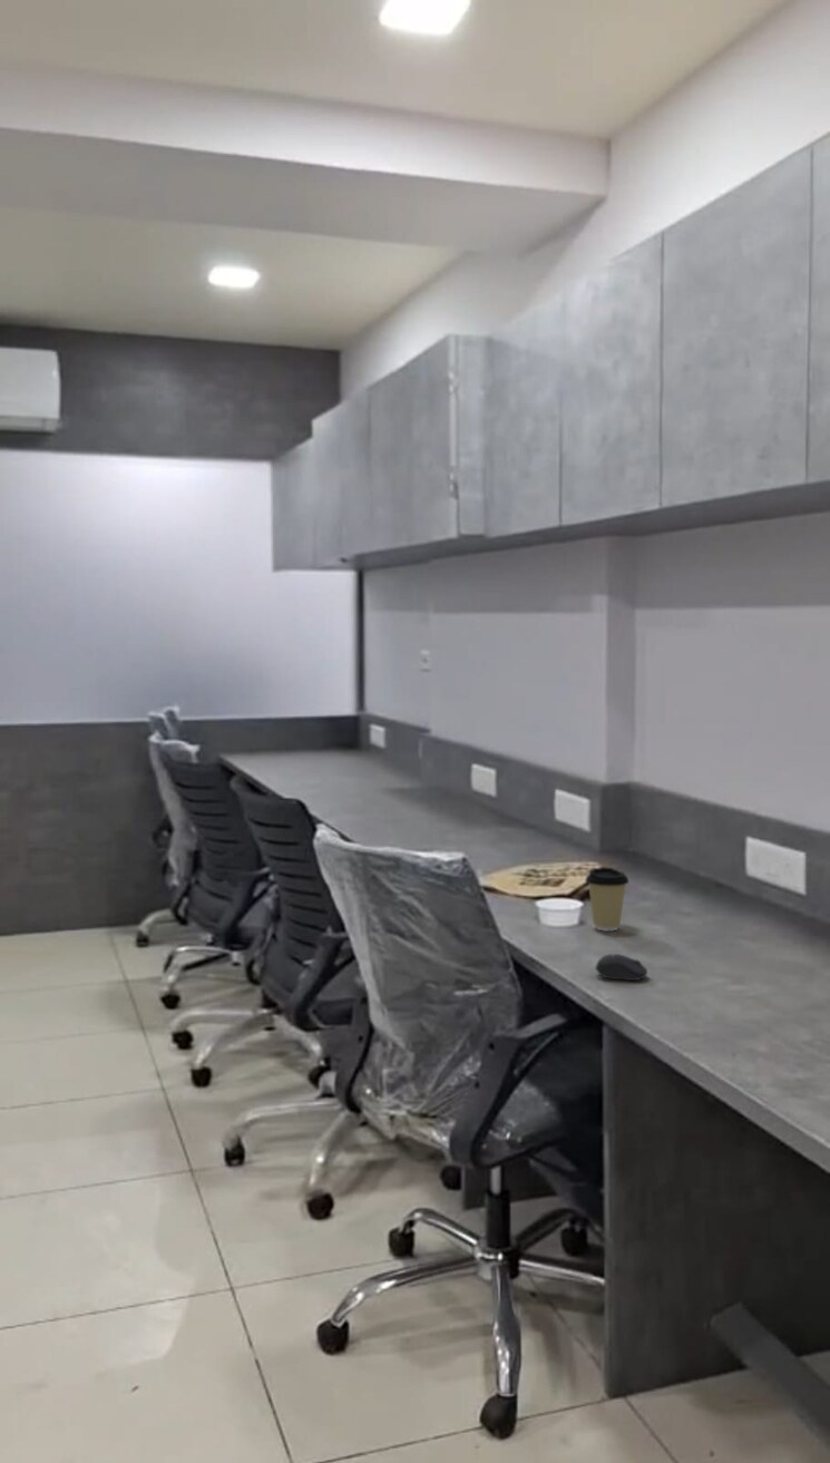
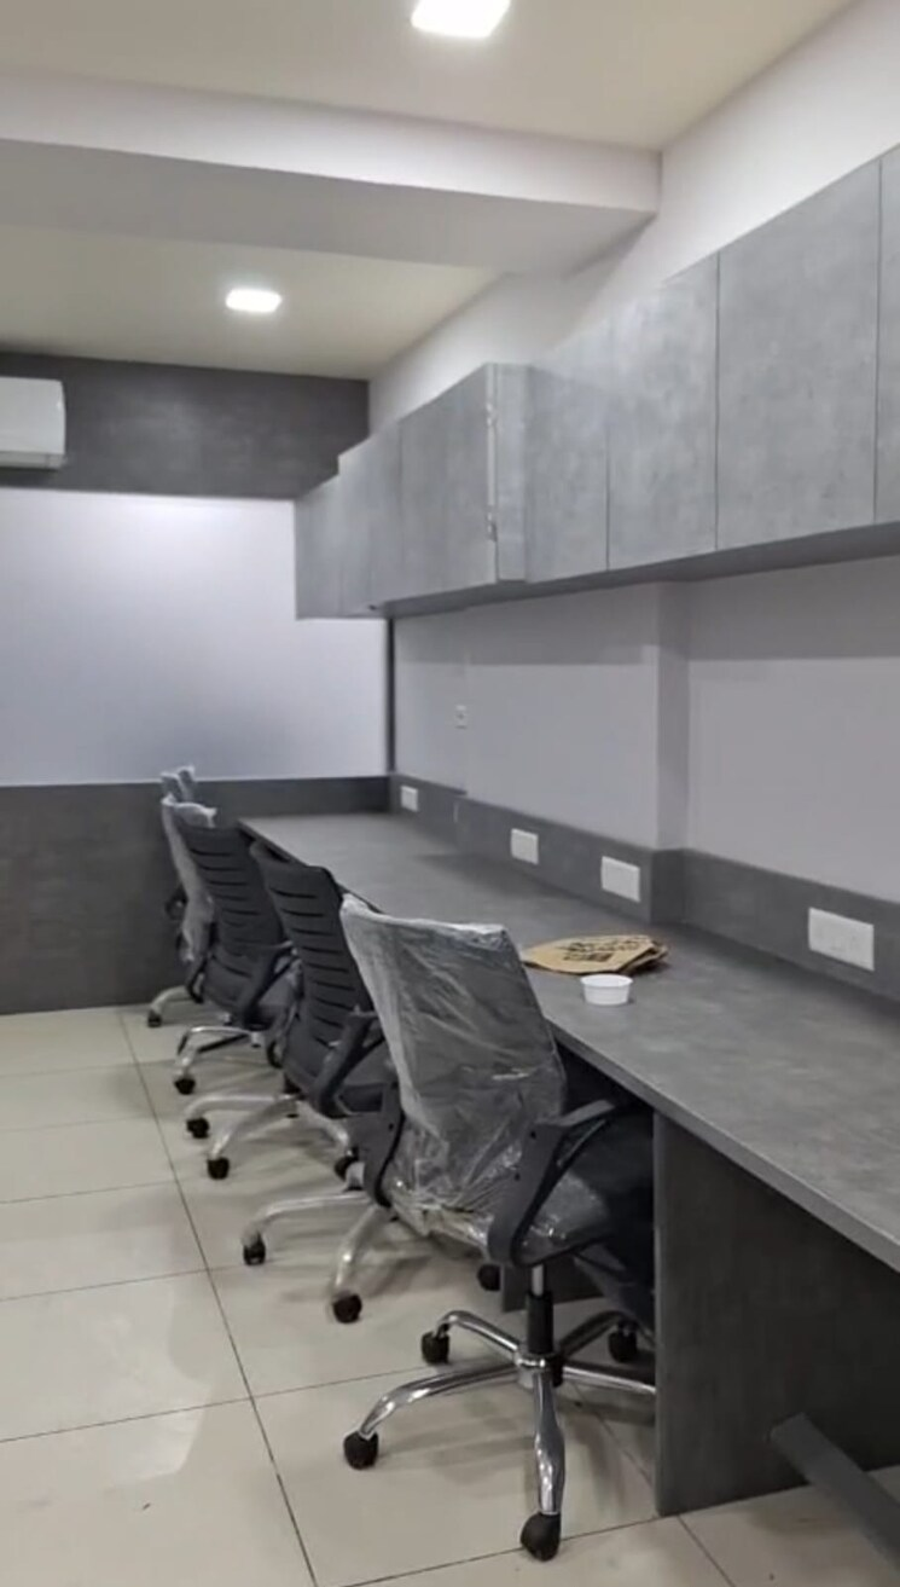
- computer mouse [594,953,648,982]
- coffee cup [584,867,631,932]
